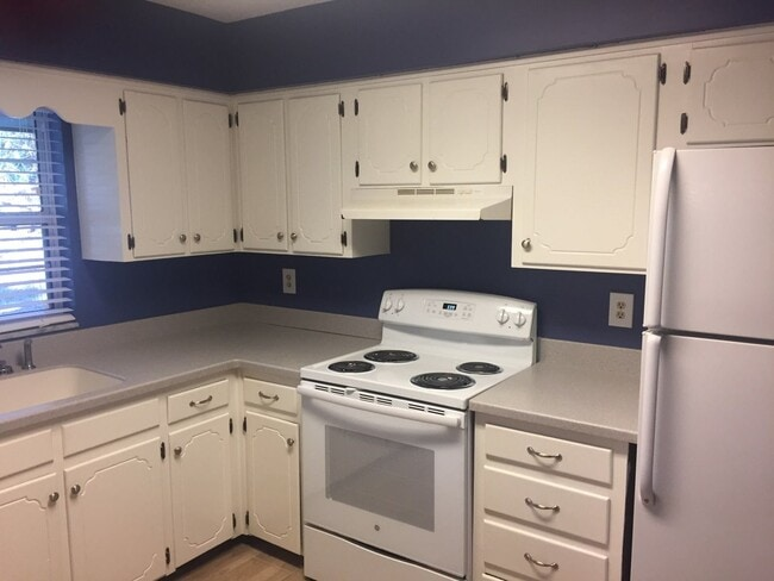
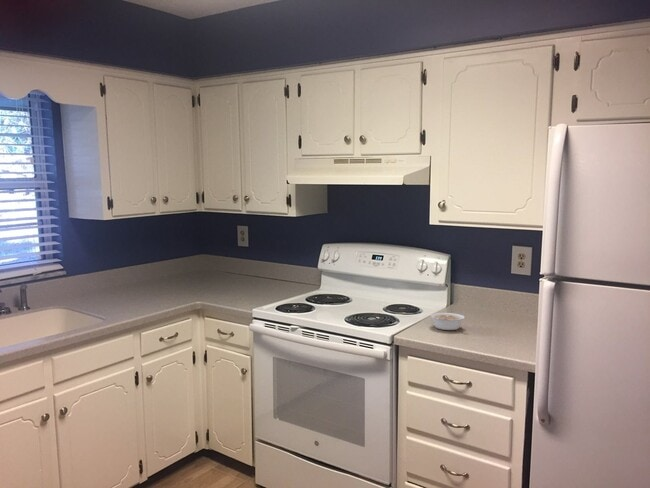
+ legume [429,312,466,331]
